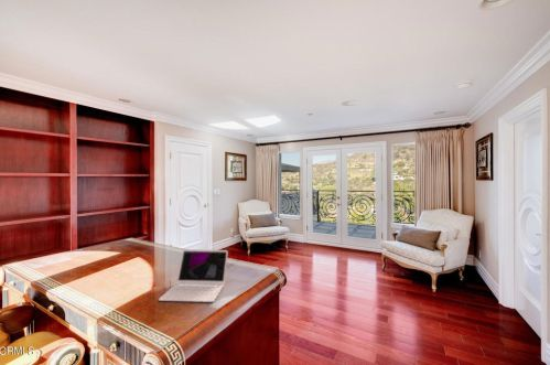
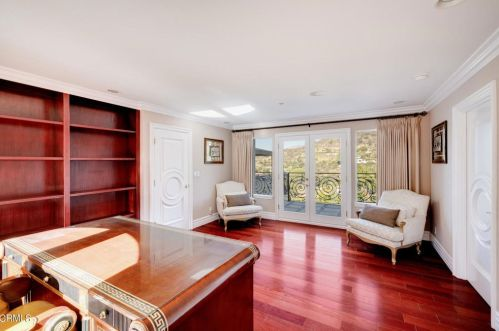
- laptop [158,248,229,303]
